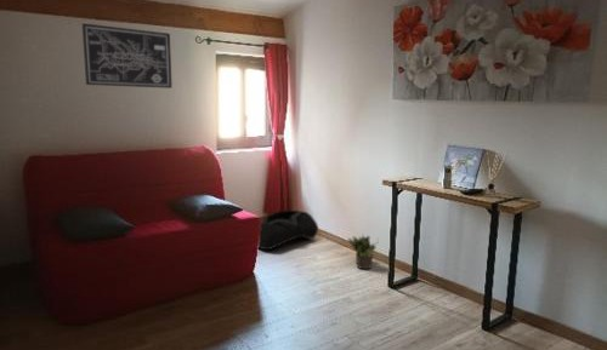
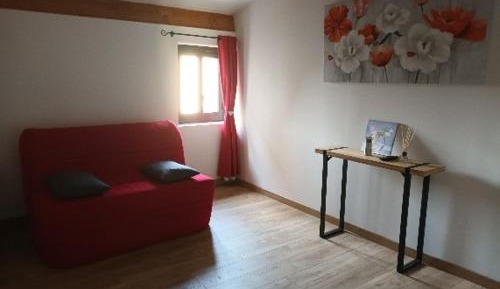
- bag [257,210,319,251]
- potted plant [346,234,380,270]
- wall art [81,22,174,90]
